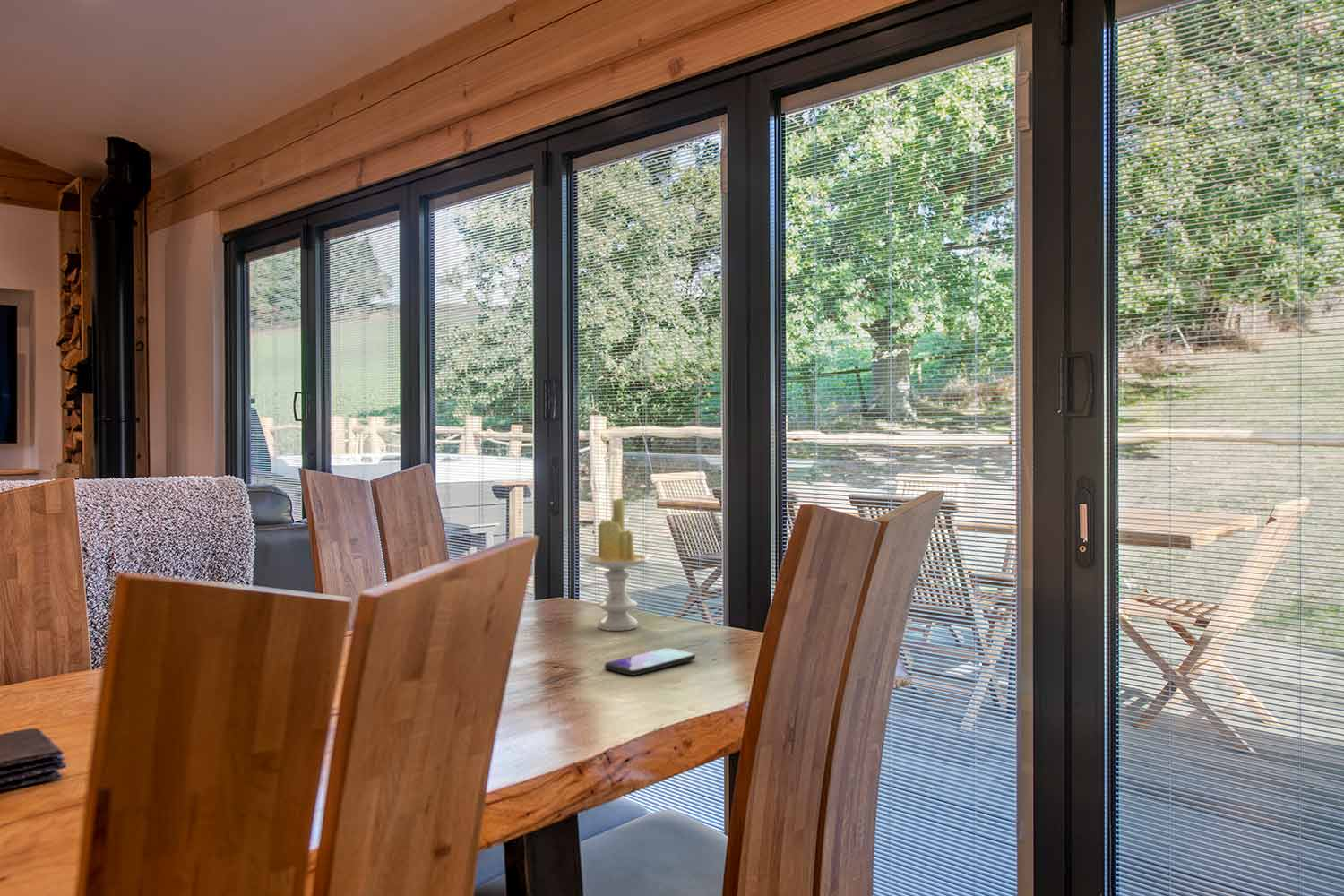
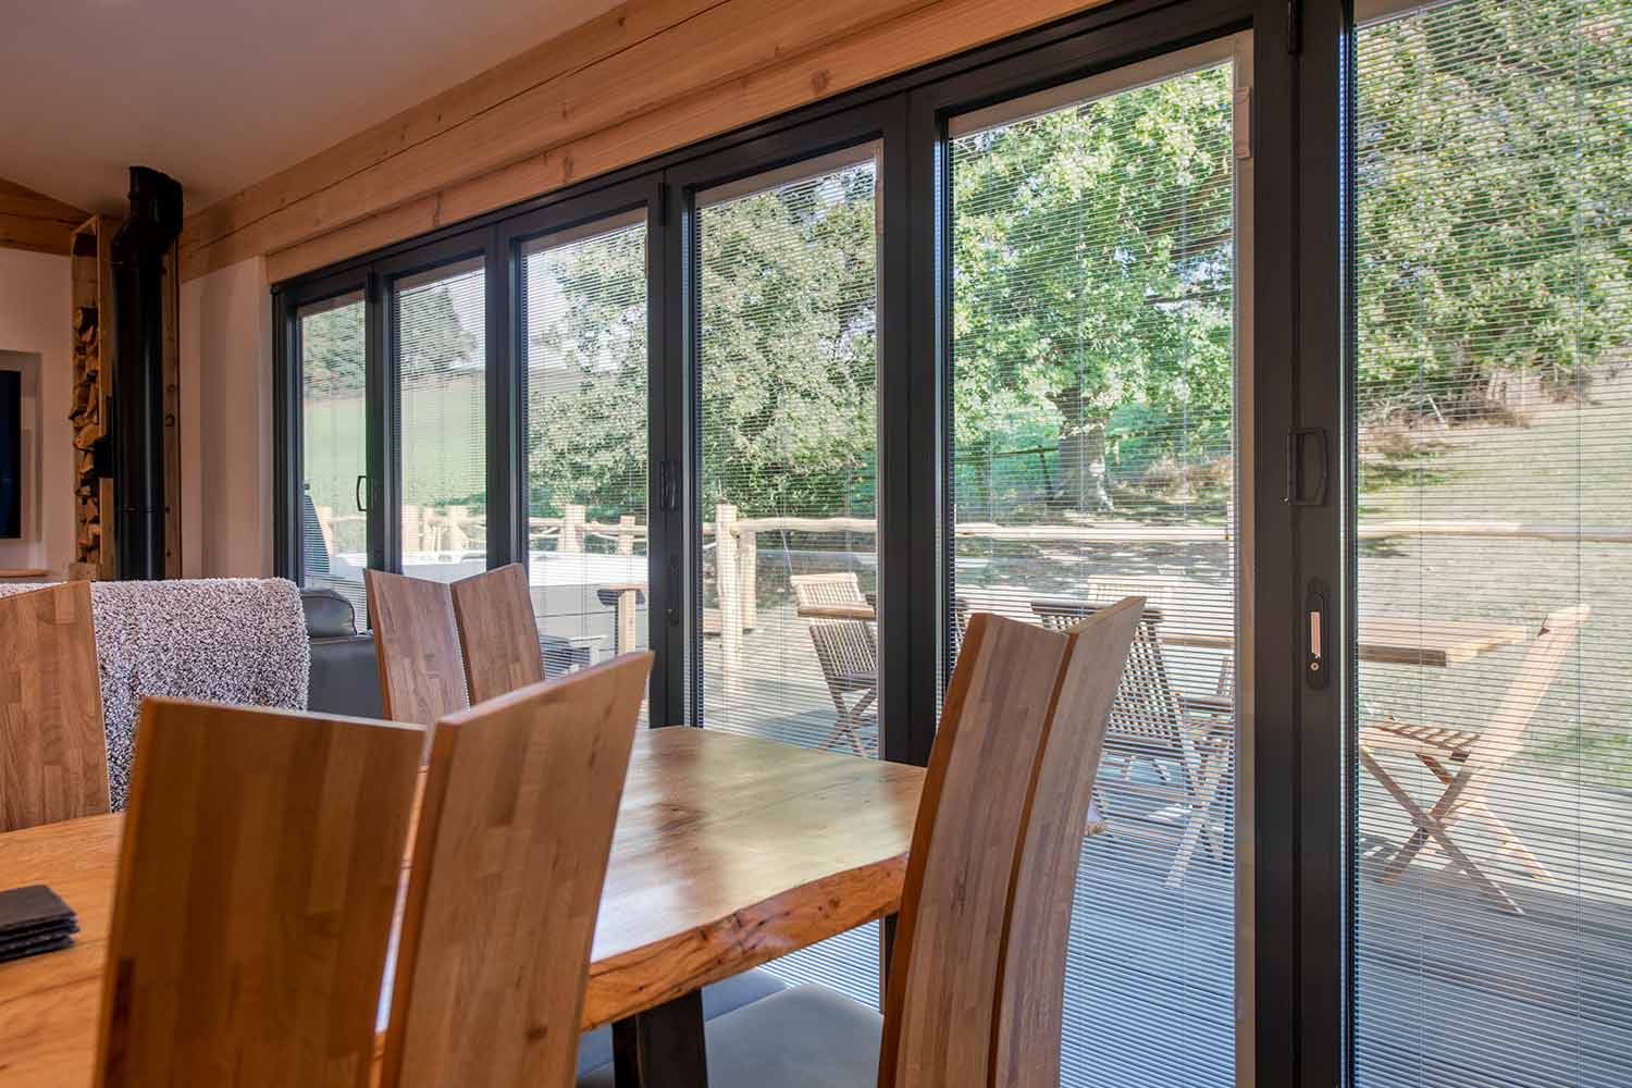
- candle [583,497,650,632]
- smartphone [604,647,696,676]
